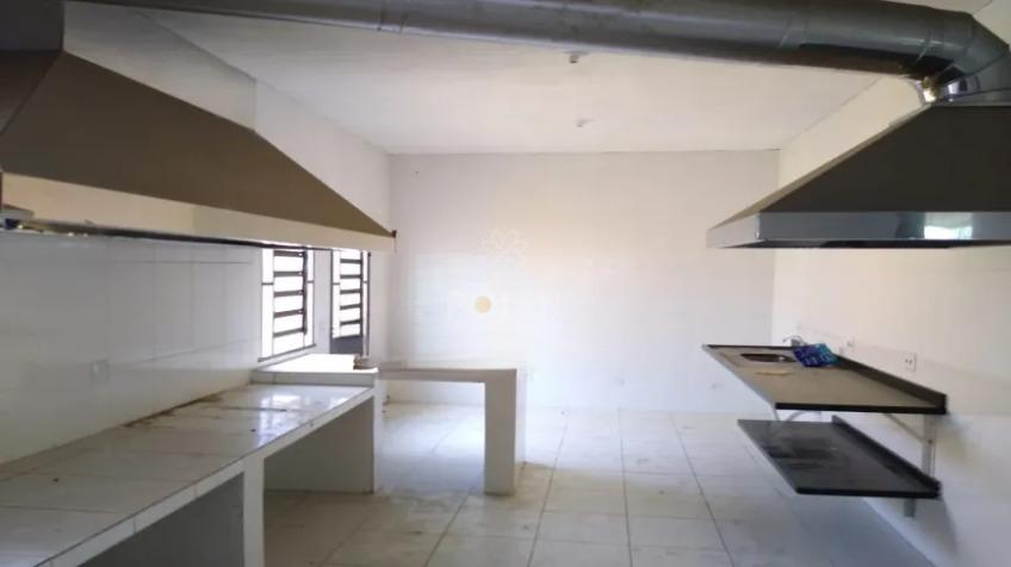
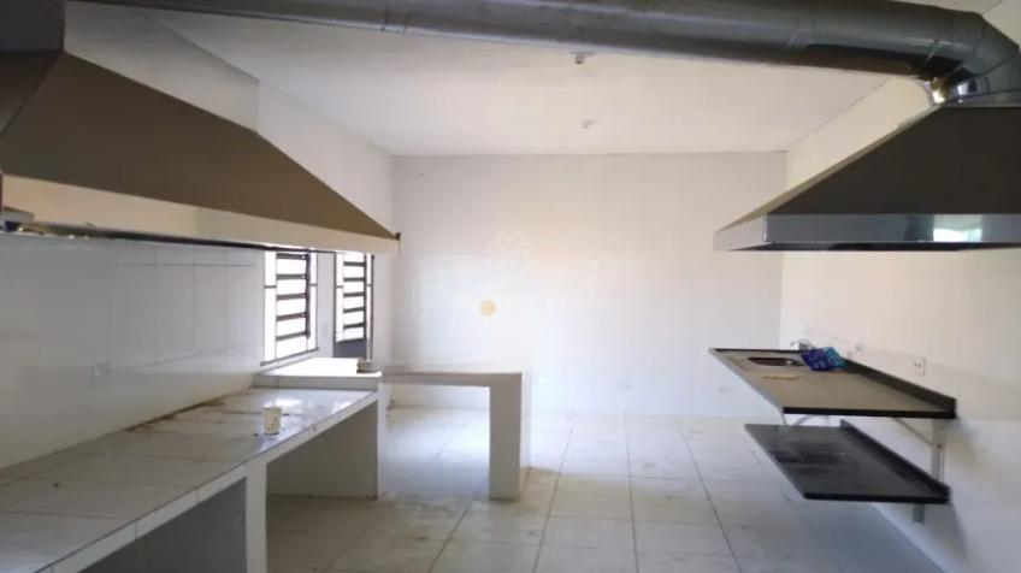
+ mug [260,406,284,436]
